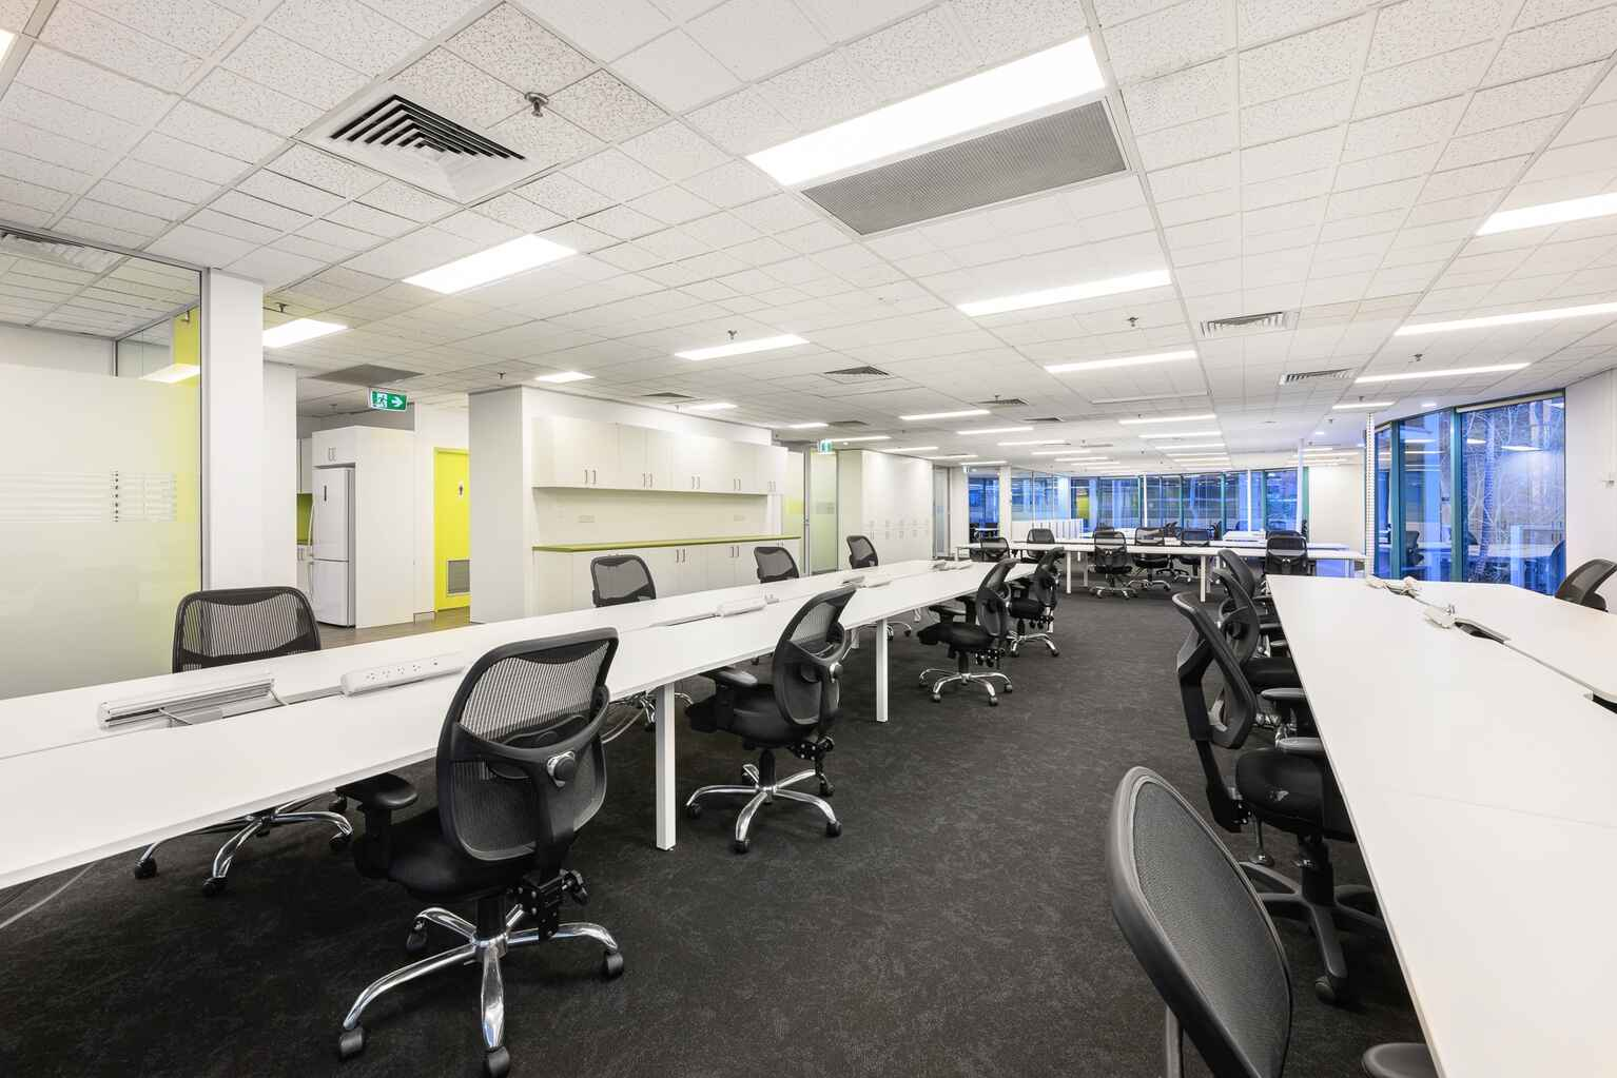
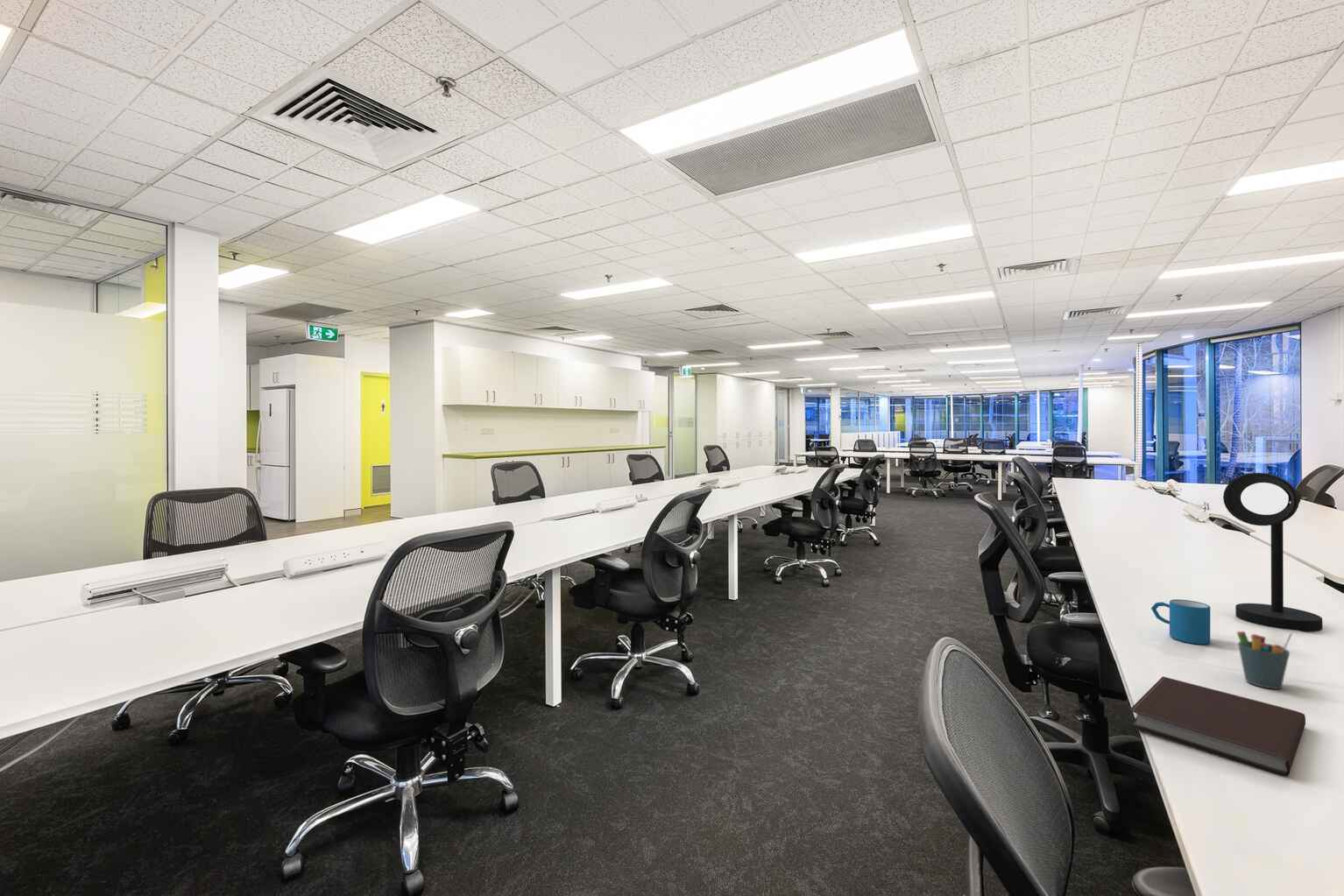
+ mug [1150,598,1211,646]
+ desk lamp [1222,472,1323,632]
+ notebook [1128,675,1306,777]
+ pen holder [1236,631,1293,690]
